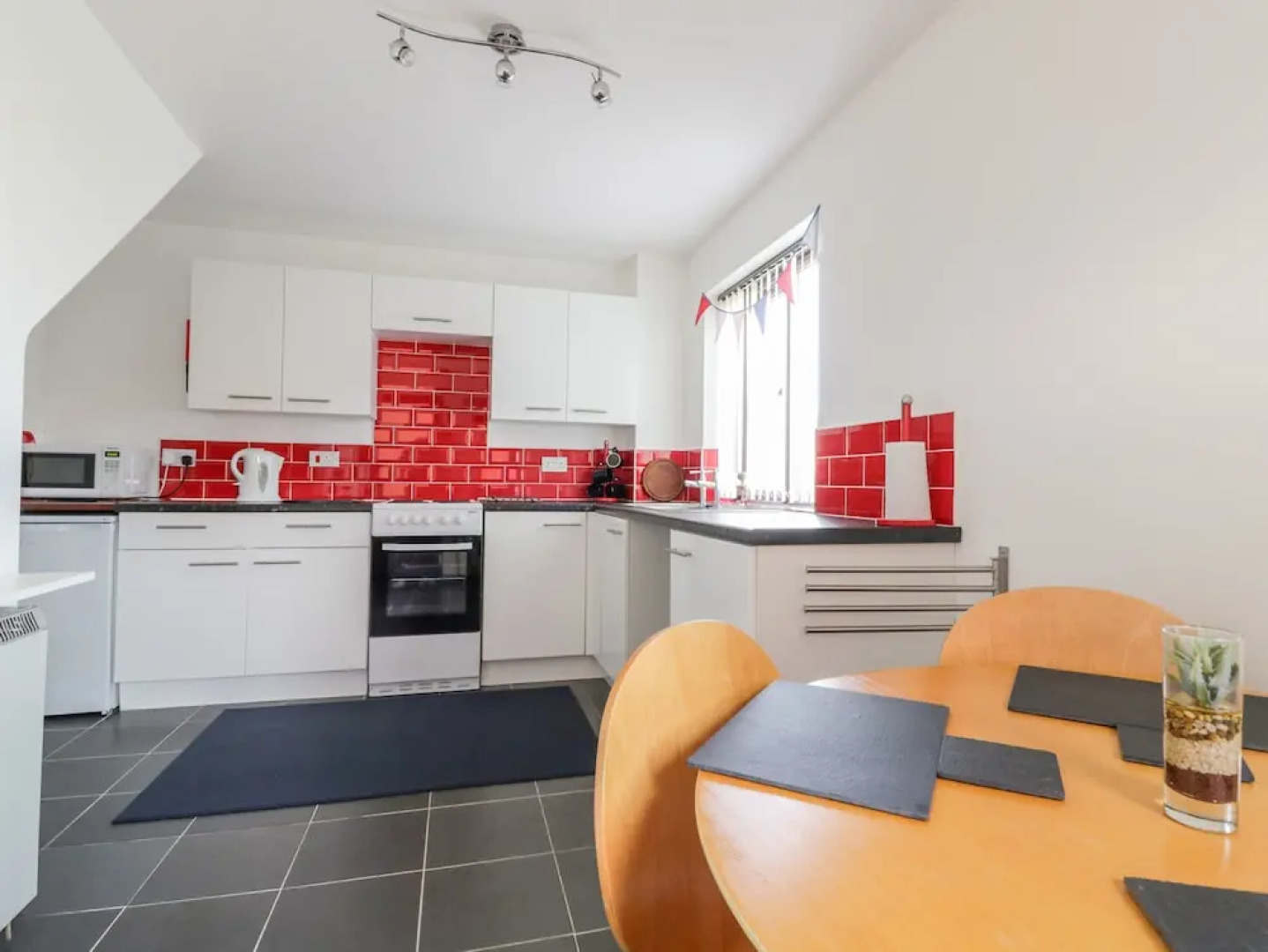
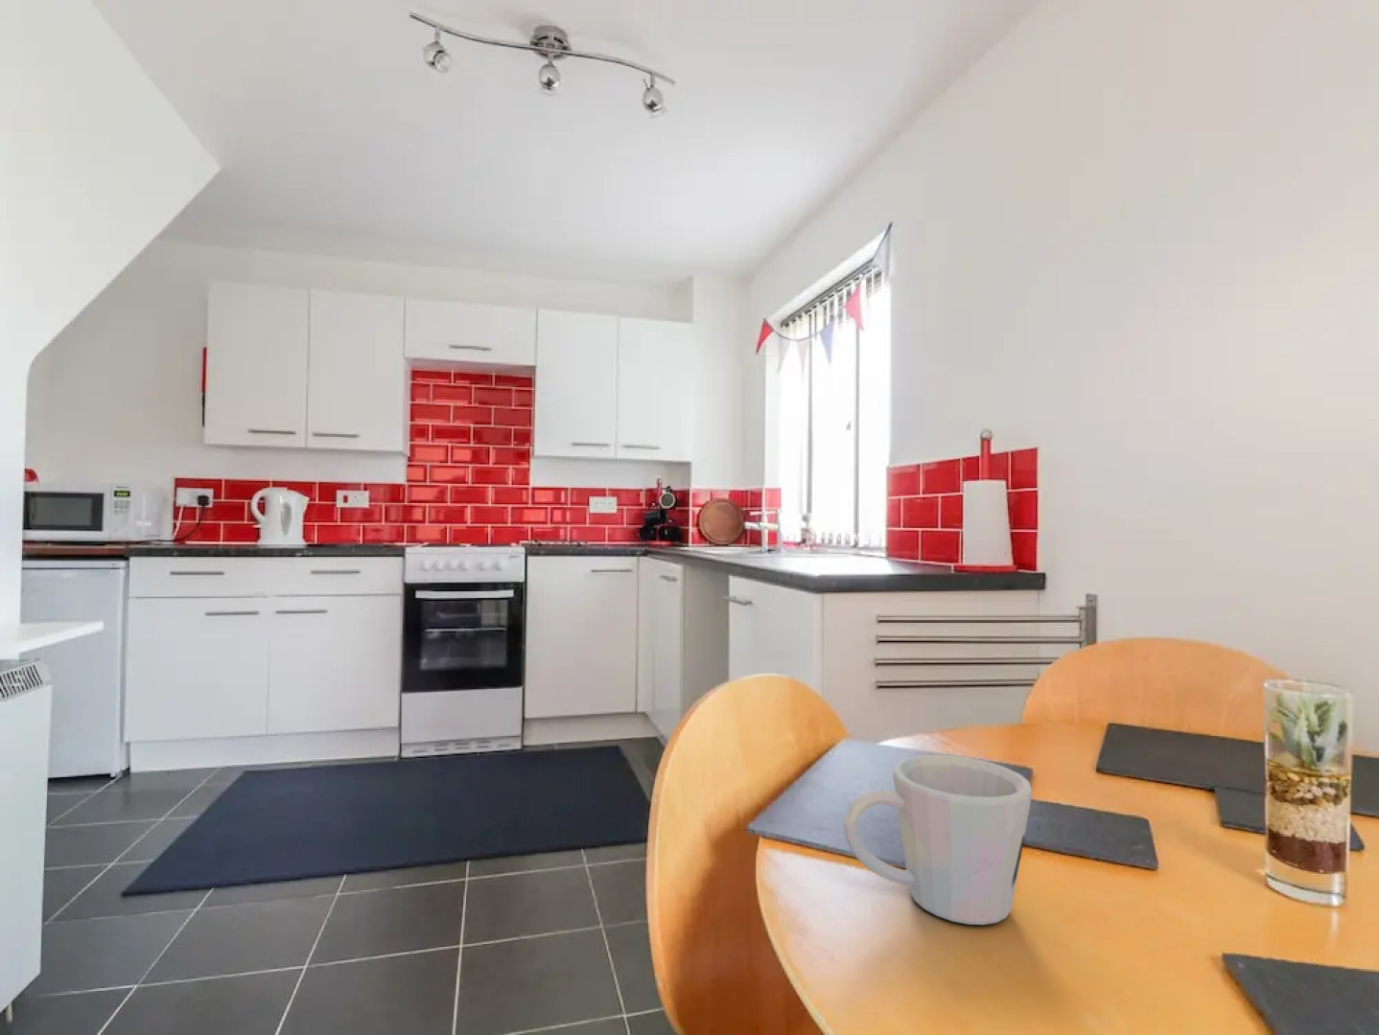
+ mug [842,755,1034,926]
